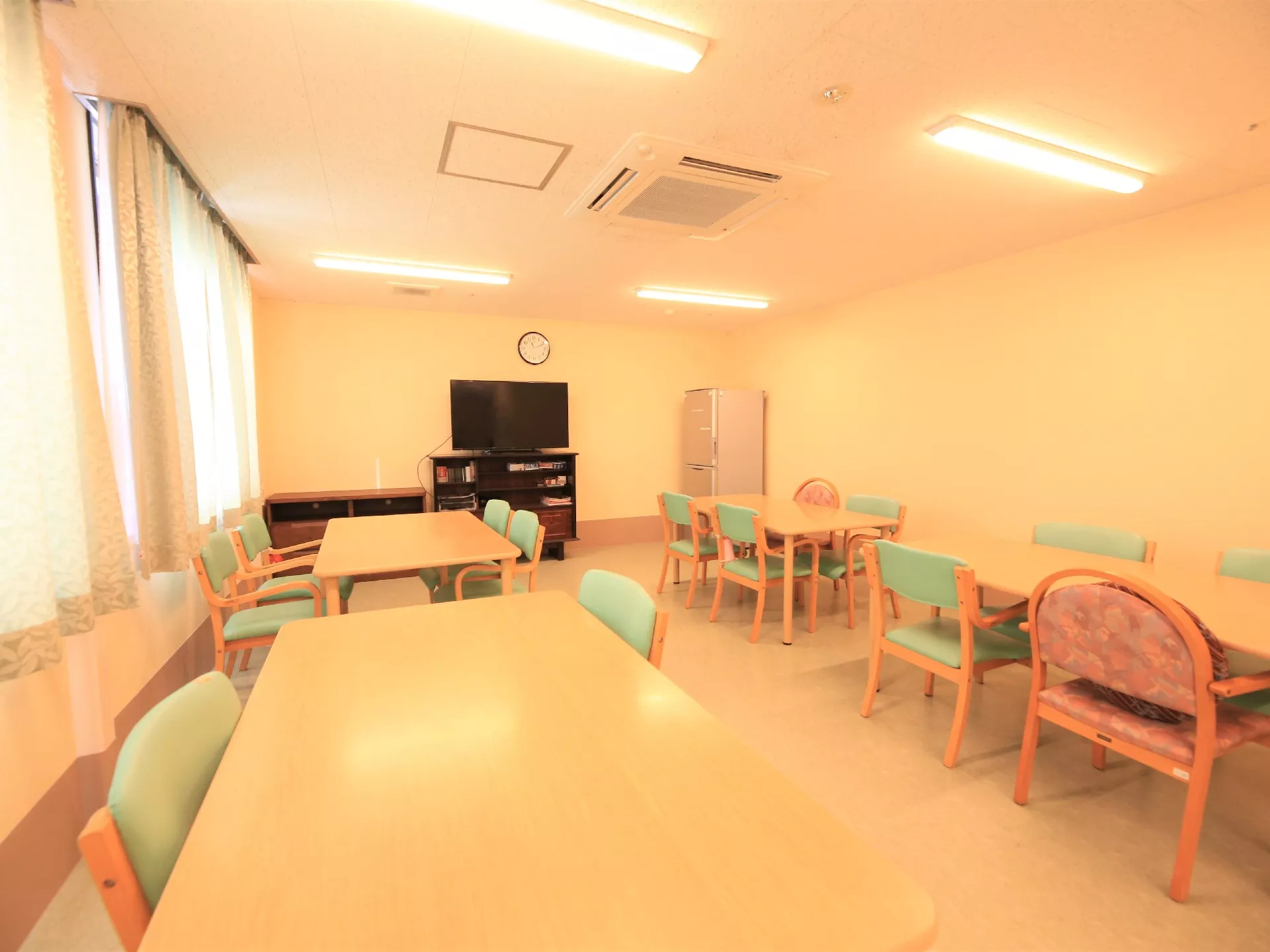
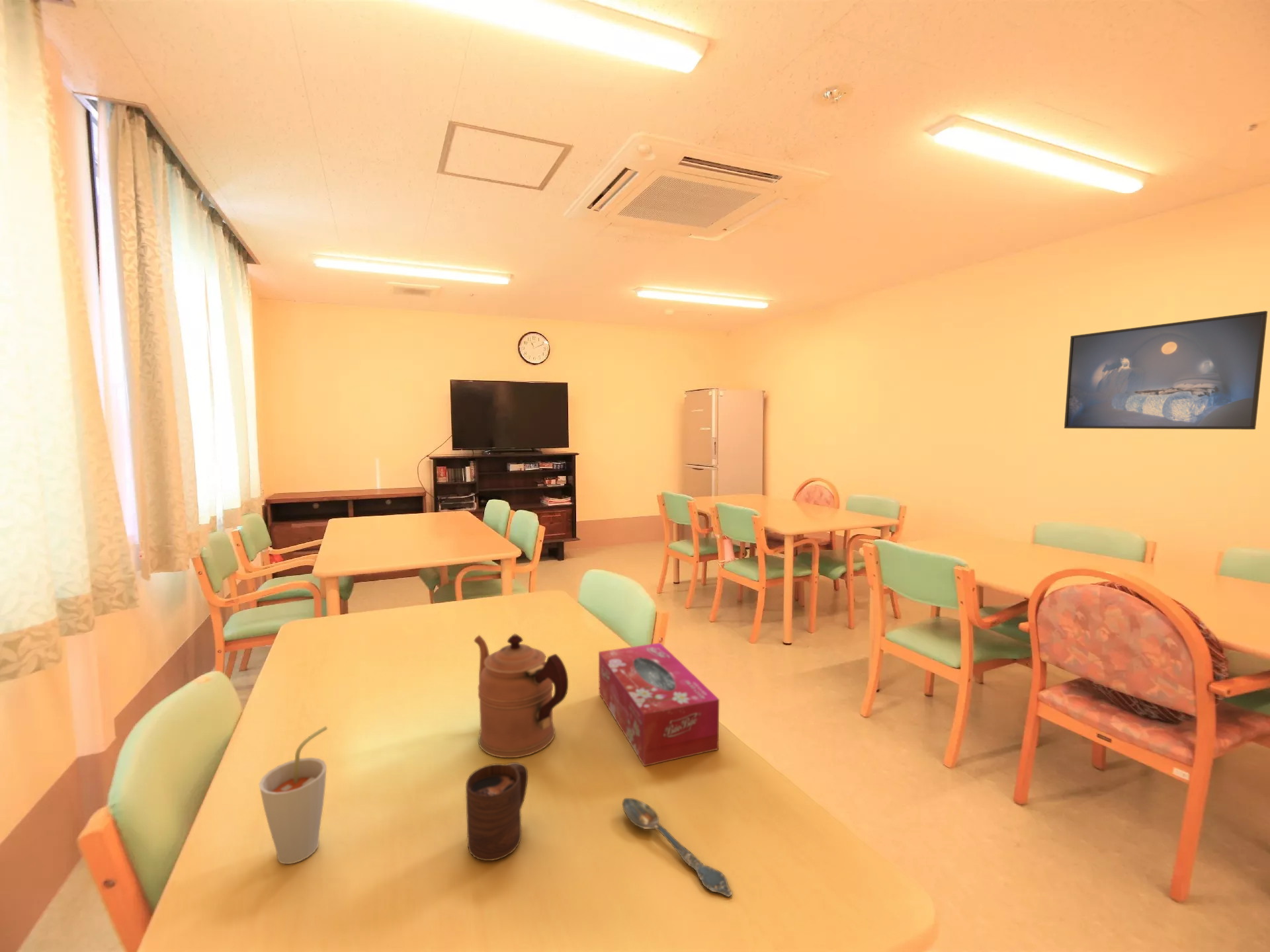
+ spoon [622,797,732,897]
+ tissue box [598,642,720,767]
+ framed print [1064,310,1268,430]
+ coffeepot [474,633,569,758]
+ cup [465,762,529,861]
+ cup [259,725,328,865]
